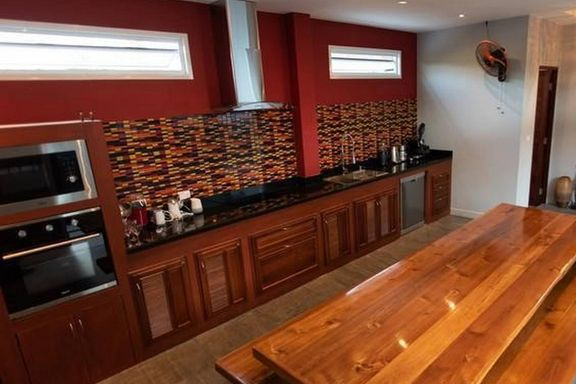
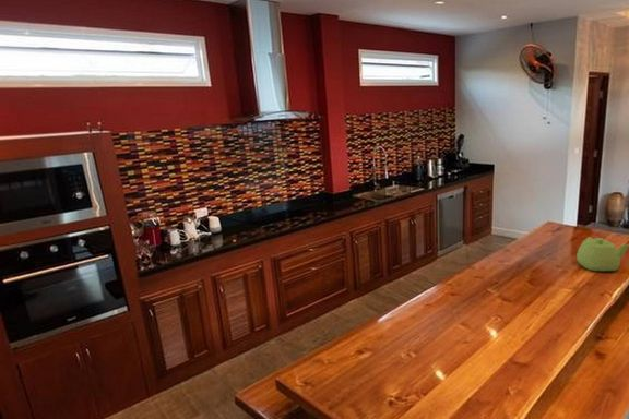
+ teapot [575,236,629,272]
